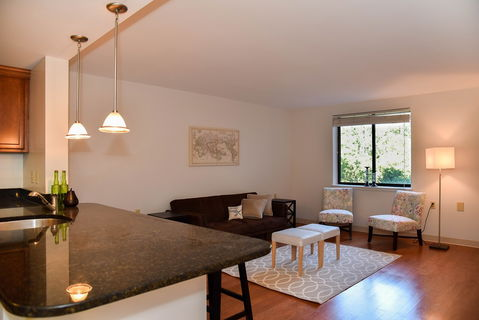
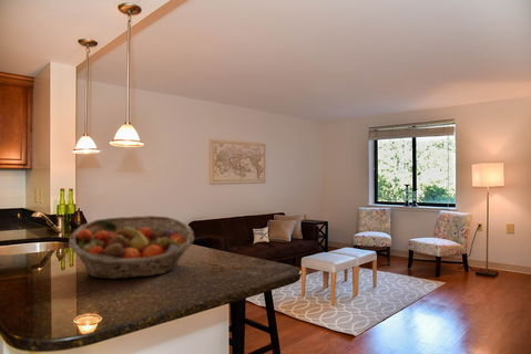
+ fruit basket [68,215,195,280]
